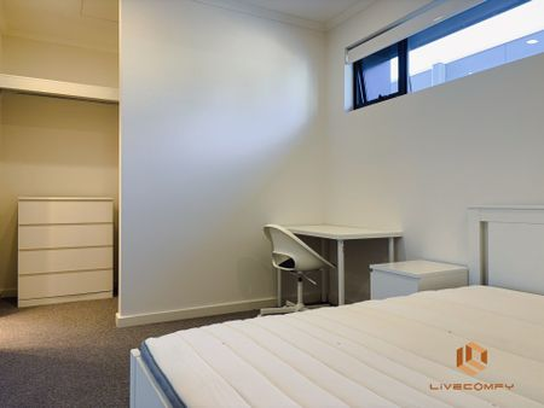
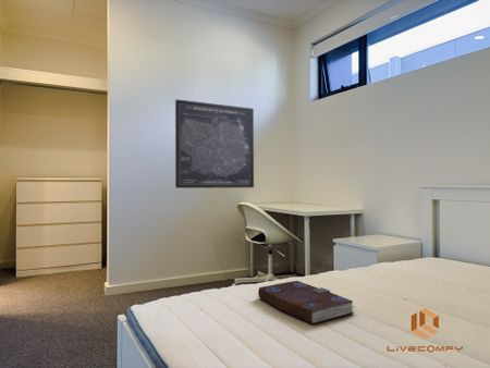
+ book [257,280,356,326]
+ wall art [174,98,255,189]
